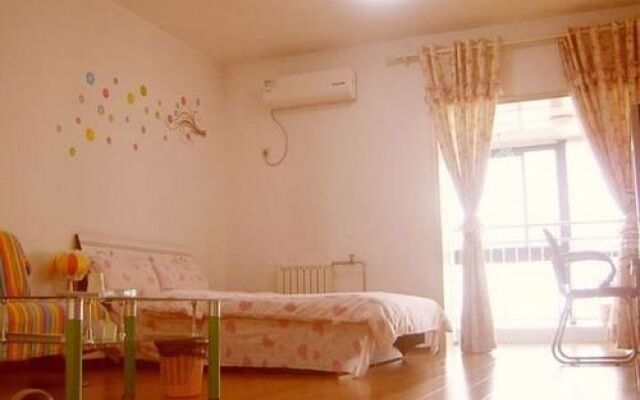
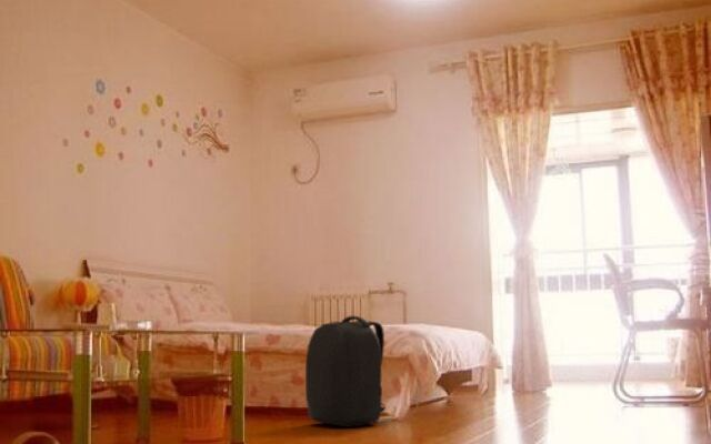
+ backpack [304,315,393,428]
